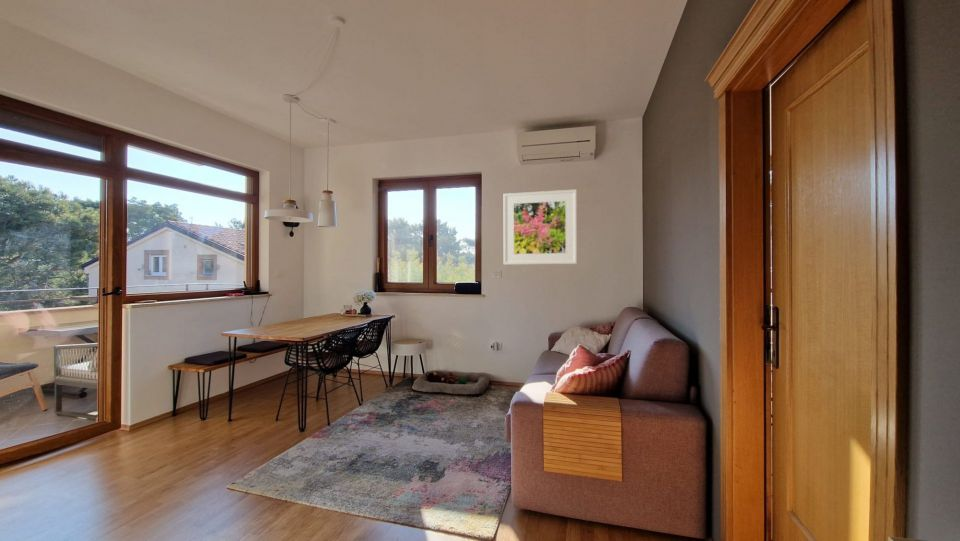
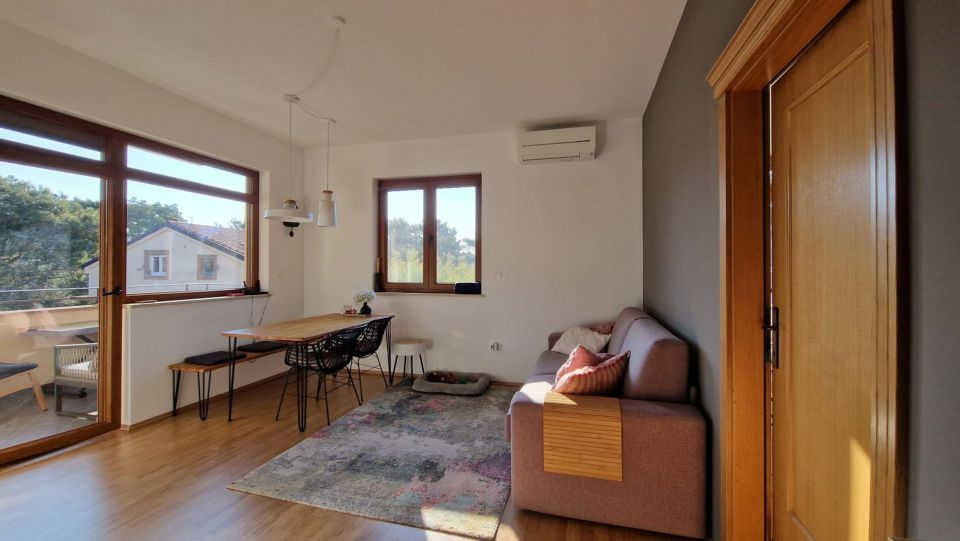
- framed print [503,189,578,265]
